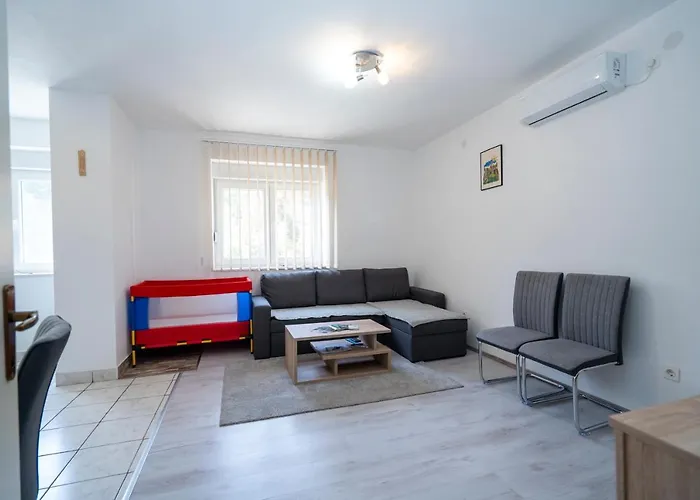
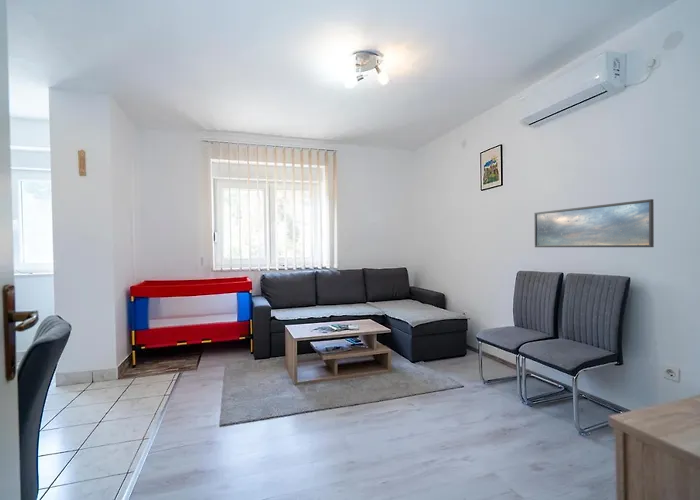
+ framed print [533,198,655,248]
